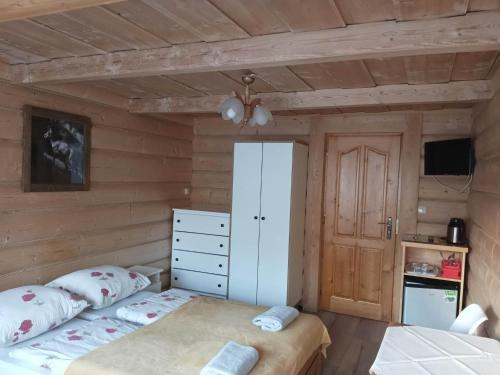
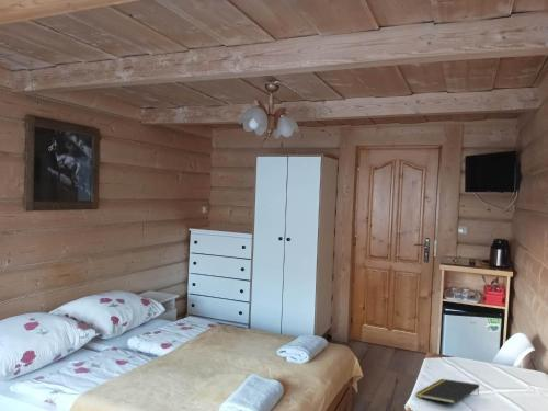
+ notepad [415,378,480,404]
